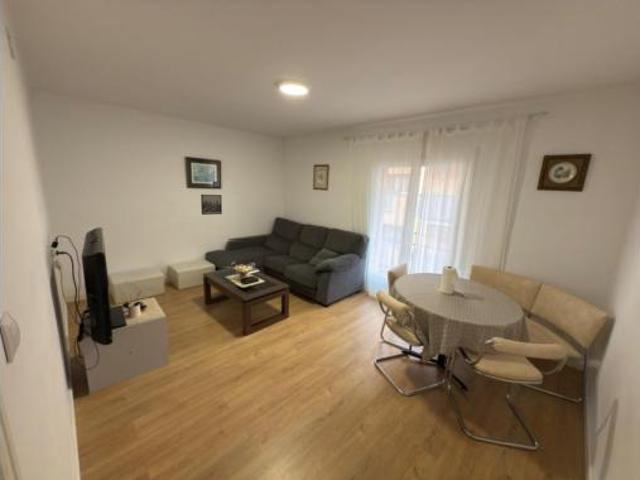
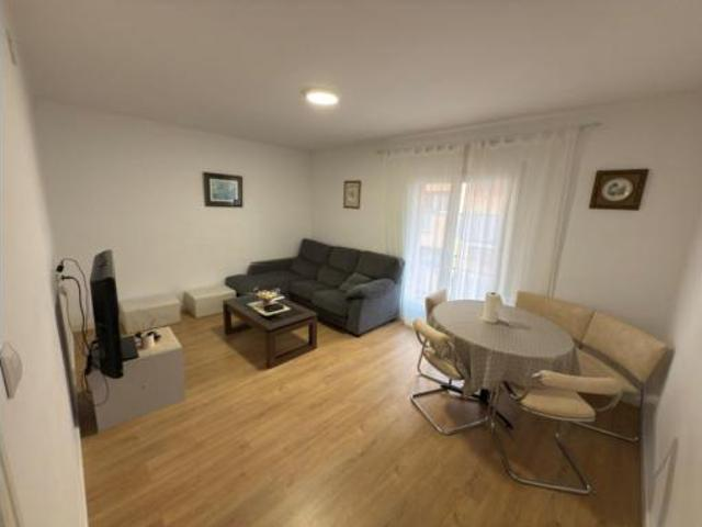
- wall art [200,193,223,216]
